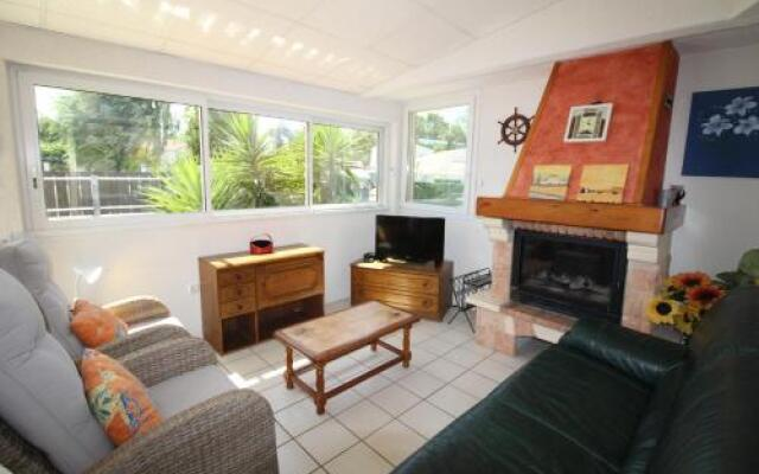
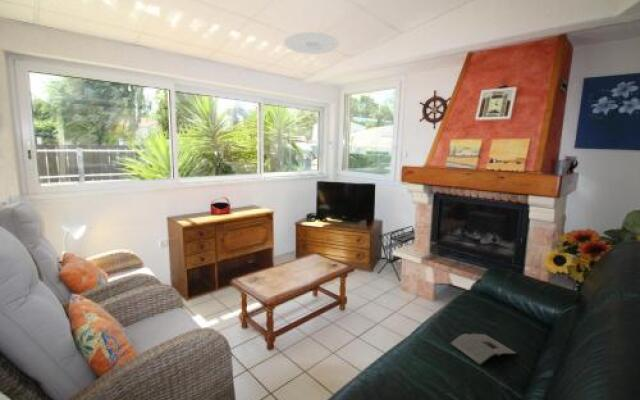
+ magazine [449,333,517,366]
+ ceiling light [282,31,340,55]
